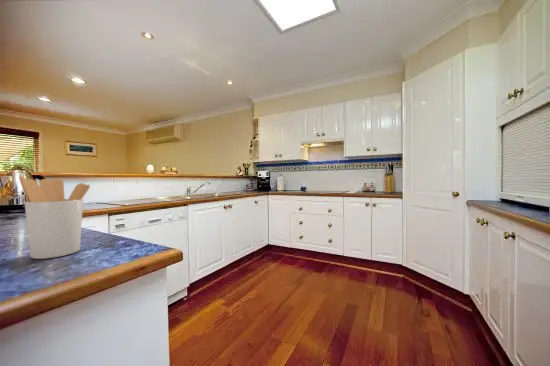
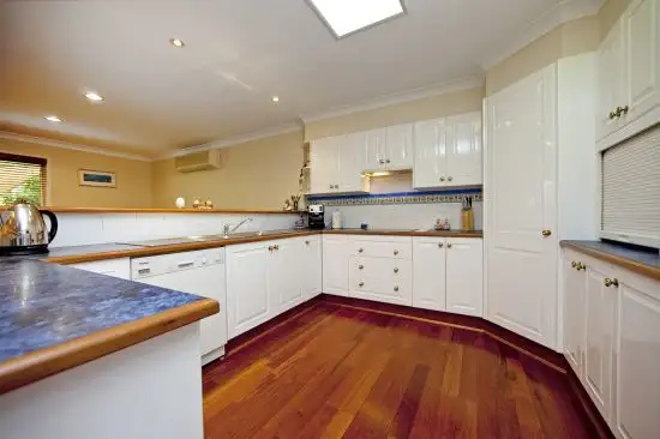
- utensil holder [18,173,91,260]
